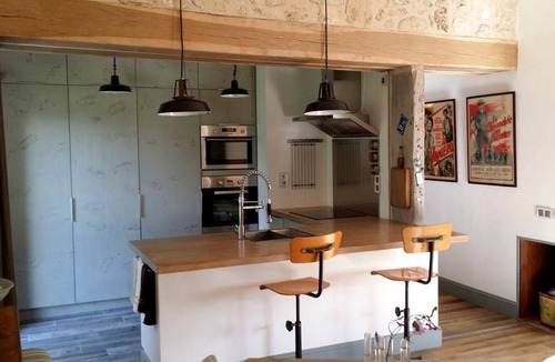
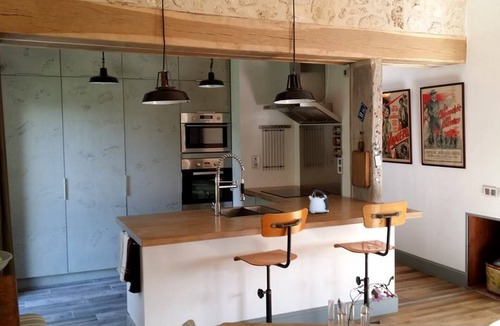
+ kettle [308,189,330,214]
